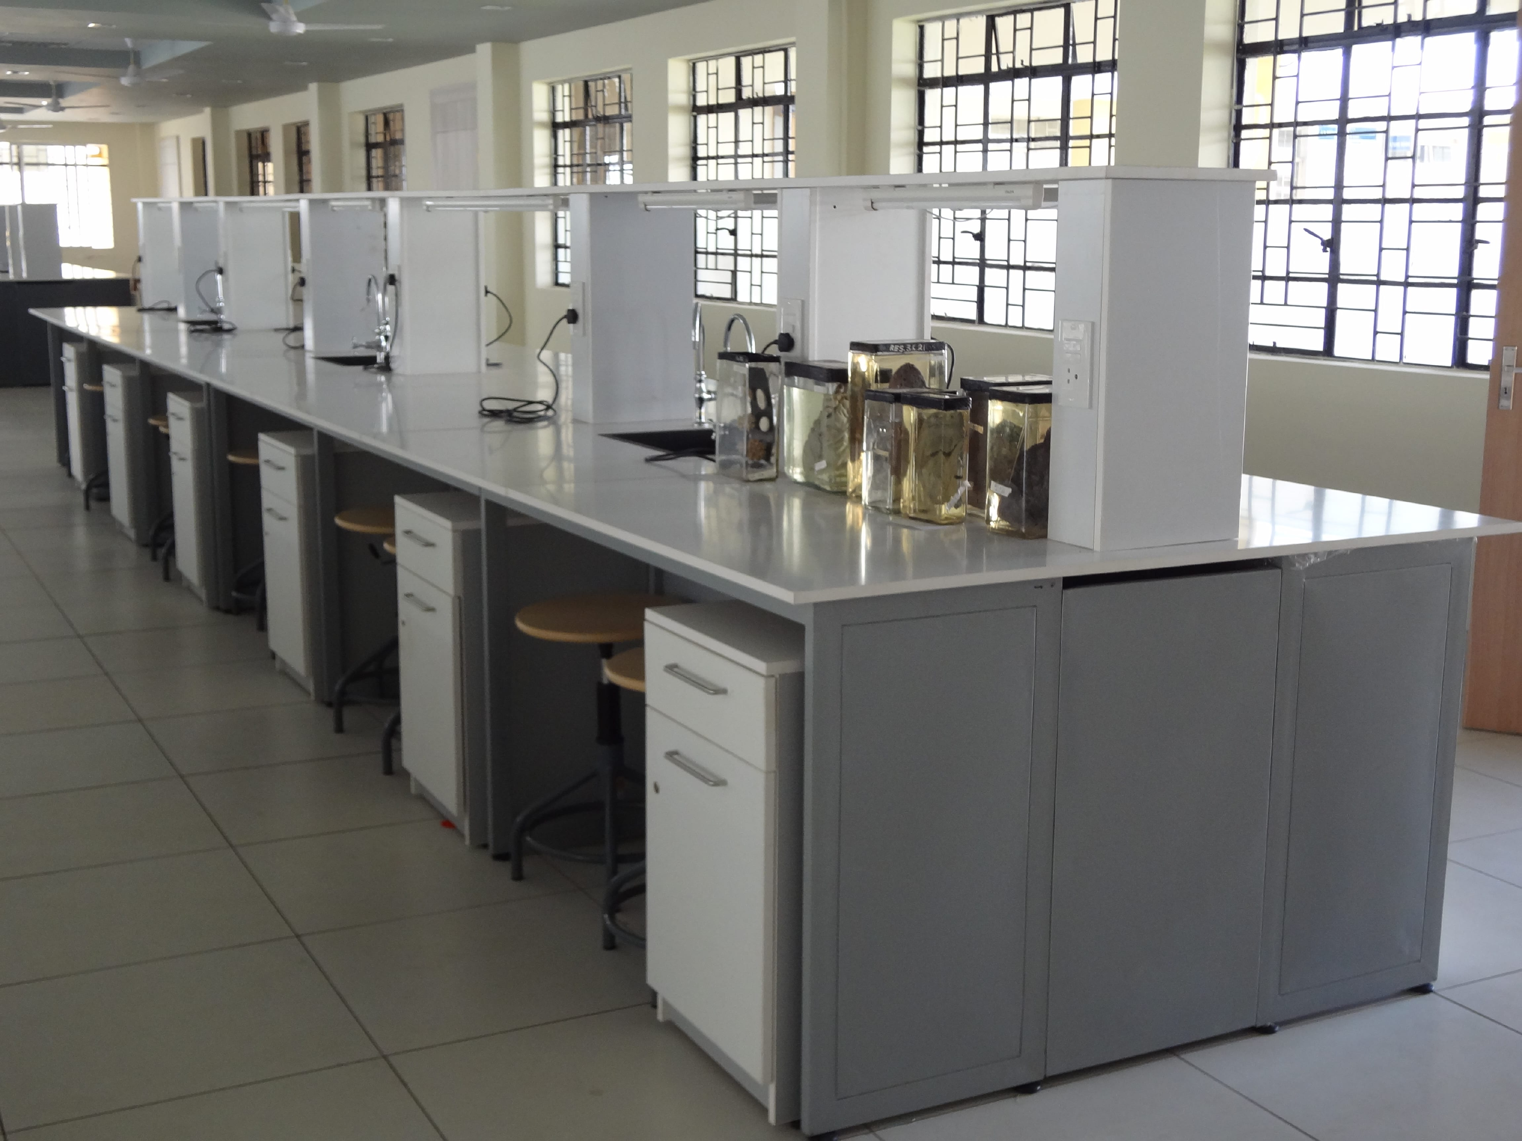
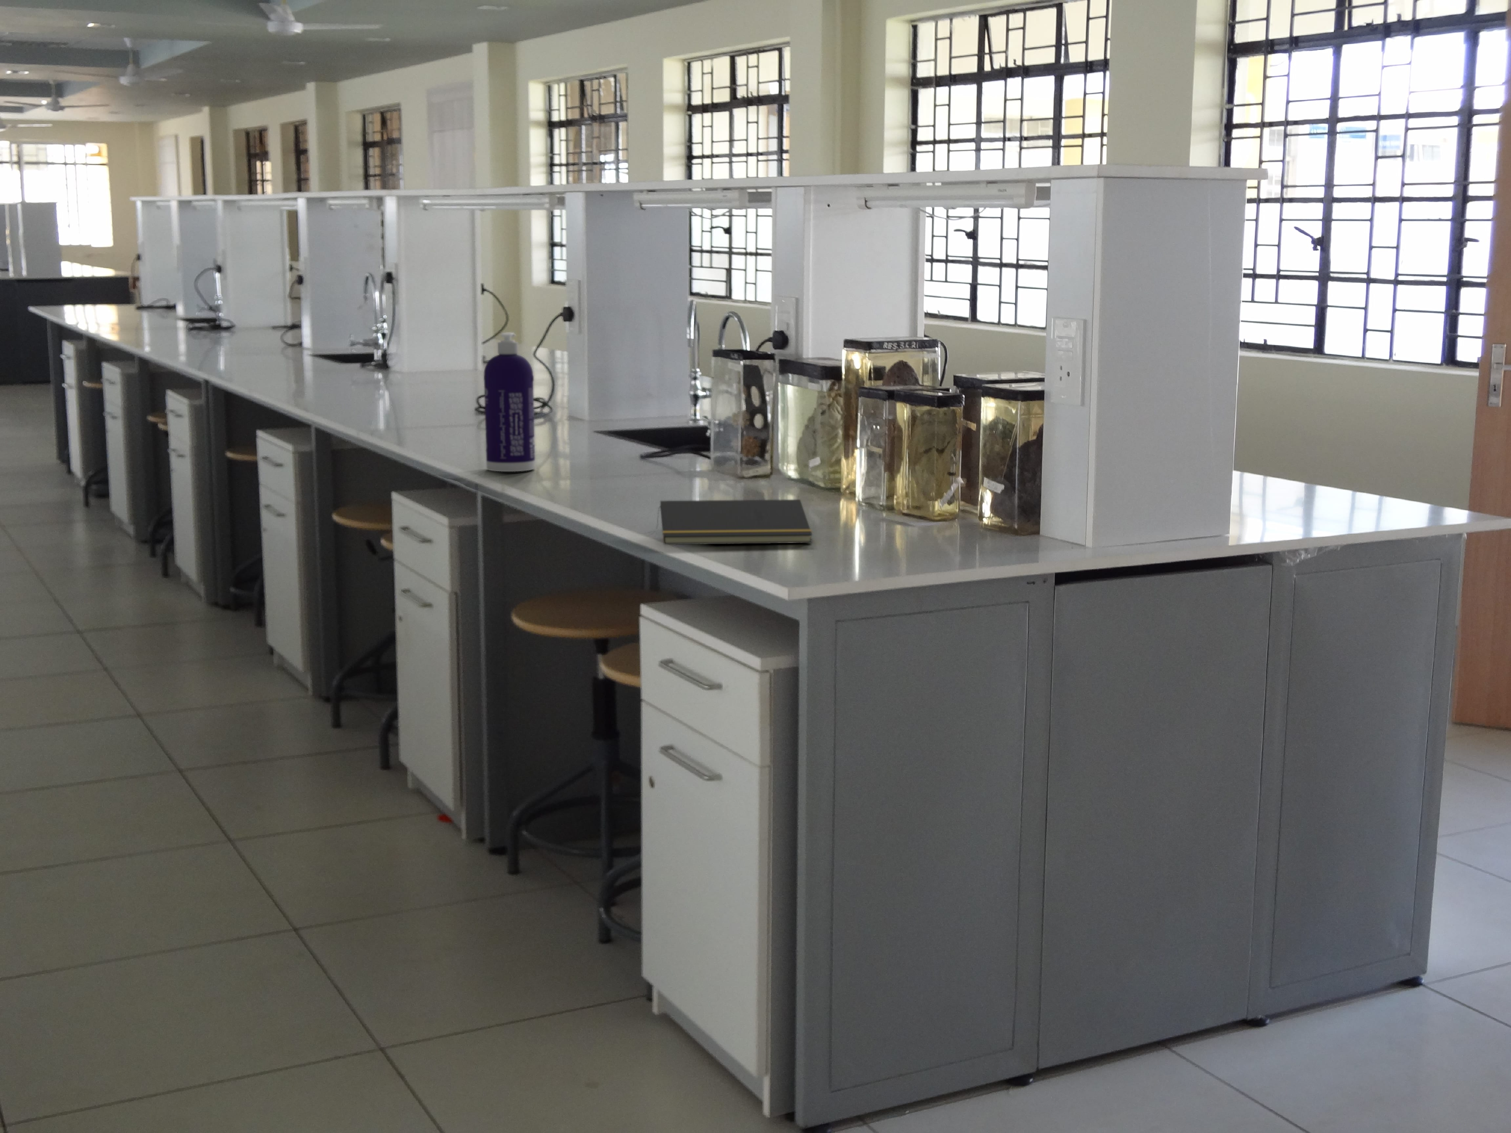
+ spray bottle [483,332,535,472]
+ notepad [656,499,813,545]
